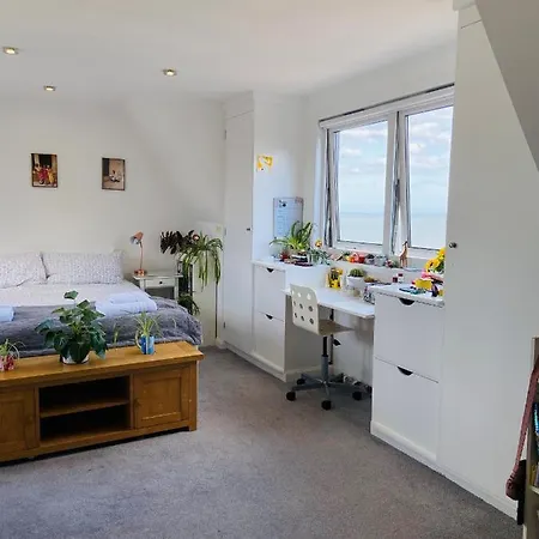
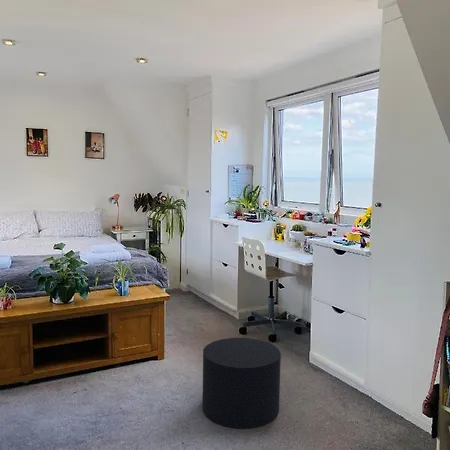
+ stool [202,337,282,430]
